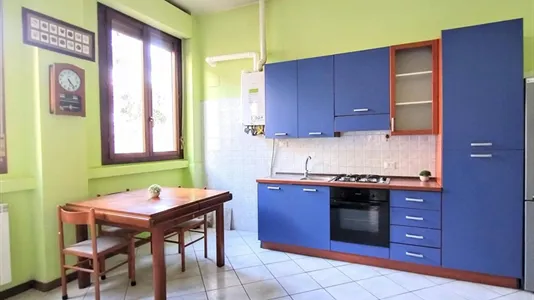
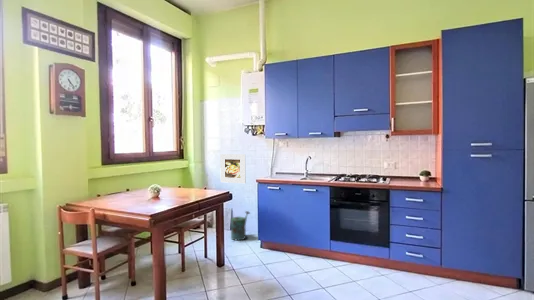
+ watering can [229,210,251,241]
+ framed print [219,153,247,184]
